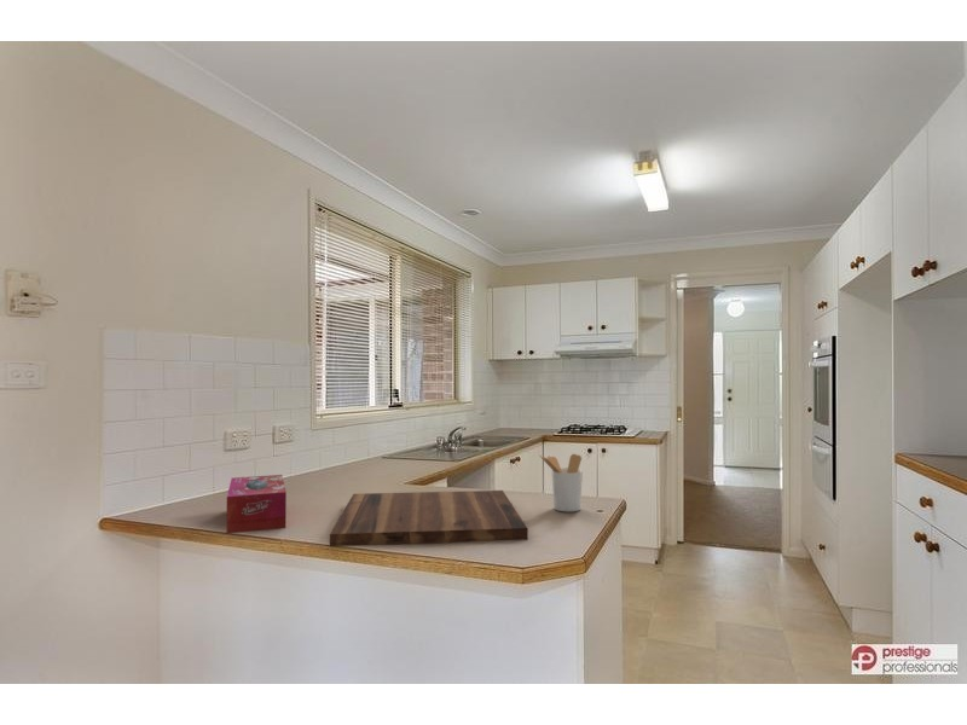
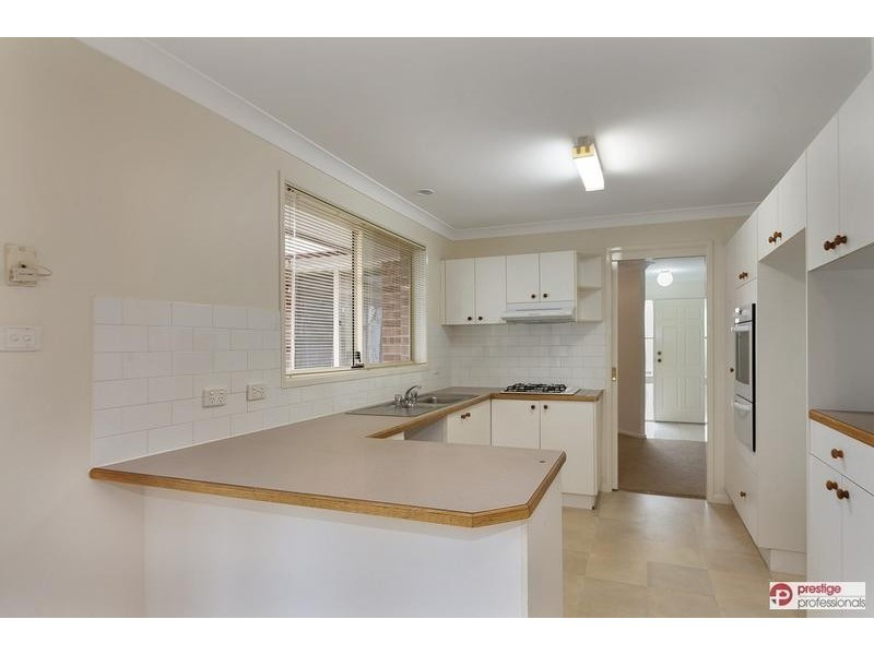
- utensil holder [538,453,584,514]
- tissue box [225,474,288,534]
- cutting board [329,489,529,547]
